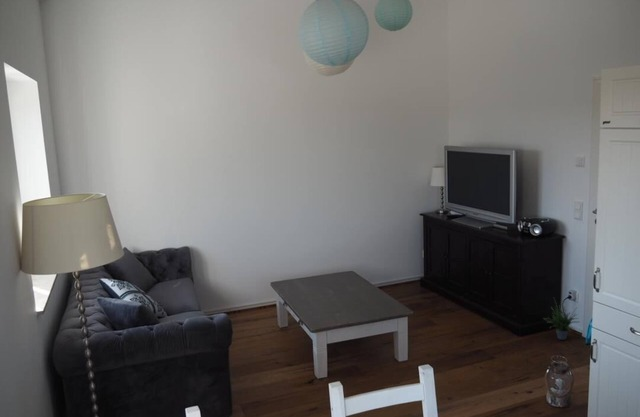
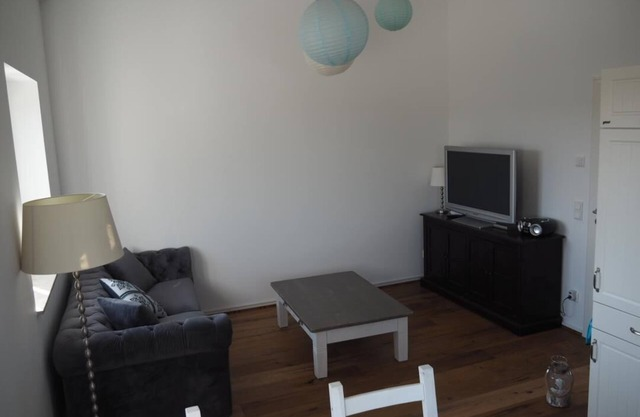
- potted plant [542,298,580,341]
